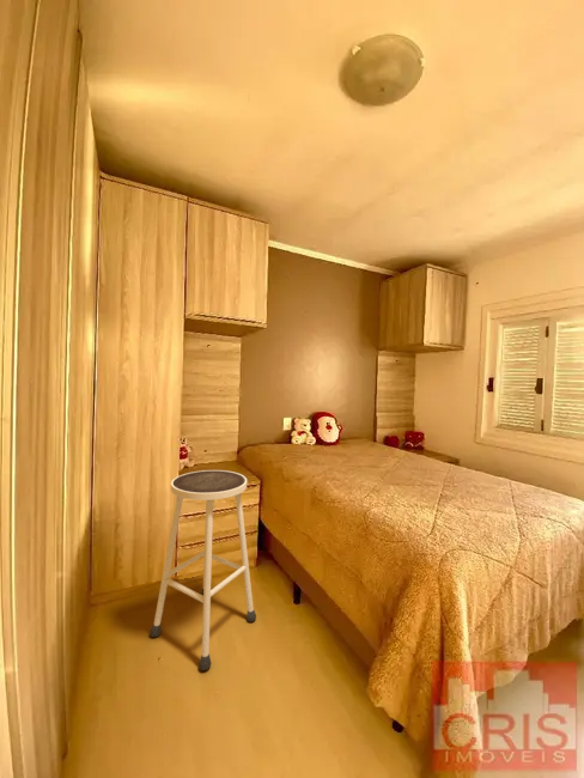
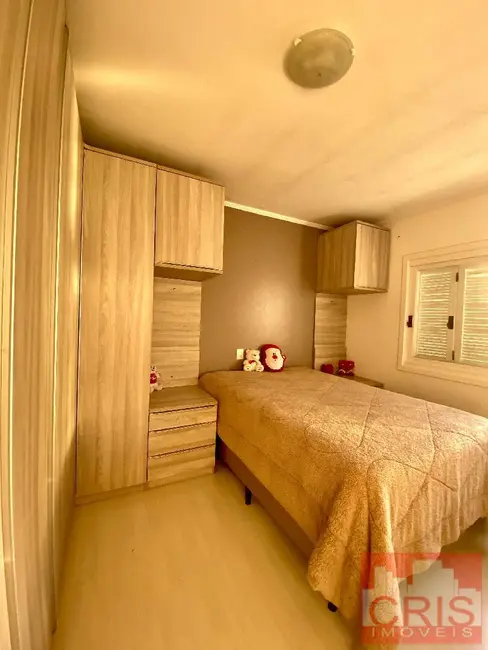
- stool [148,469,257,671]
